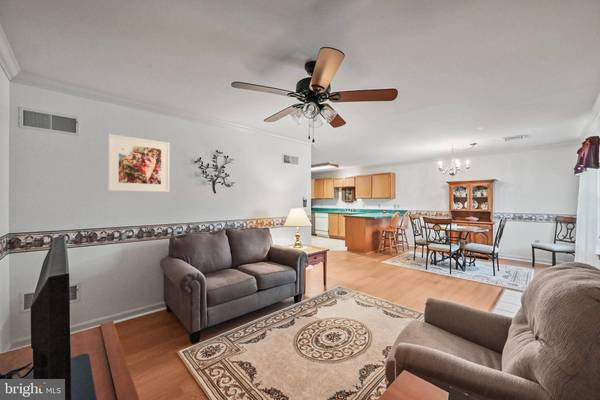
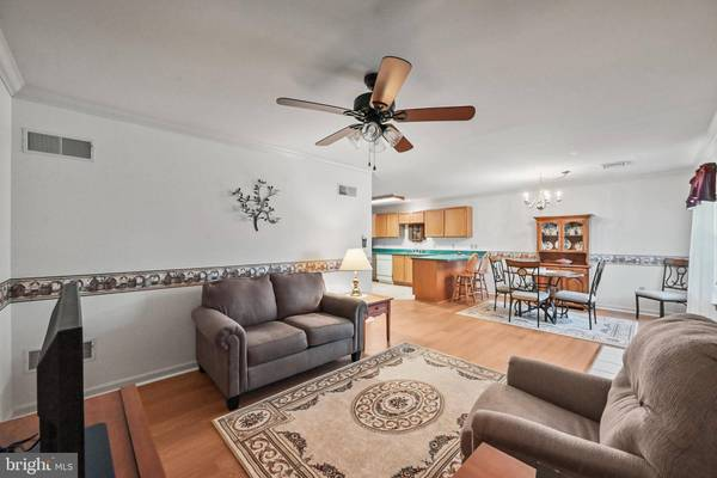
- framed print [107,133,171,193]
